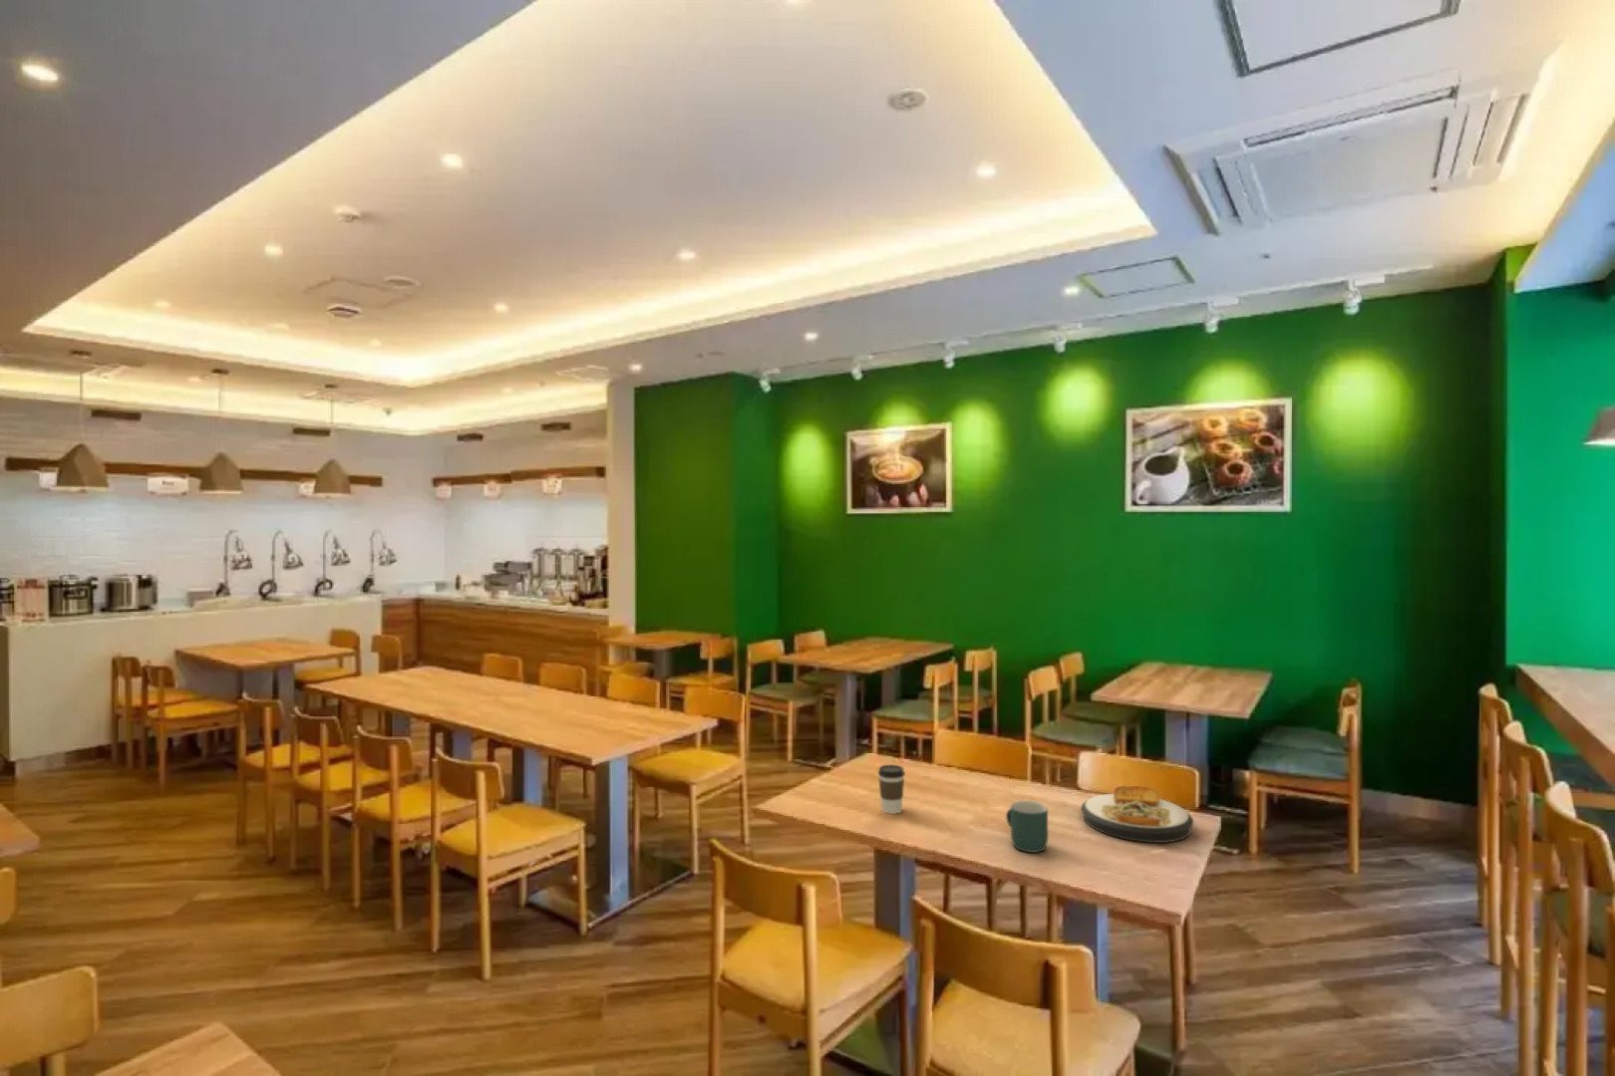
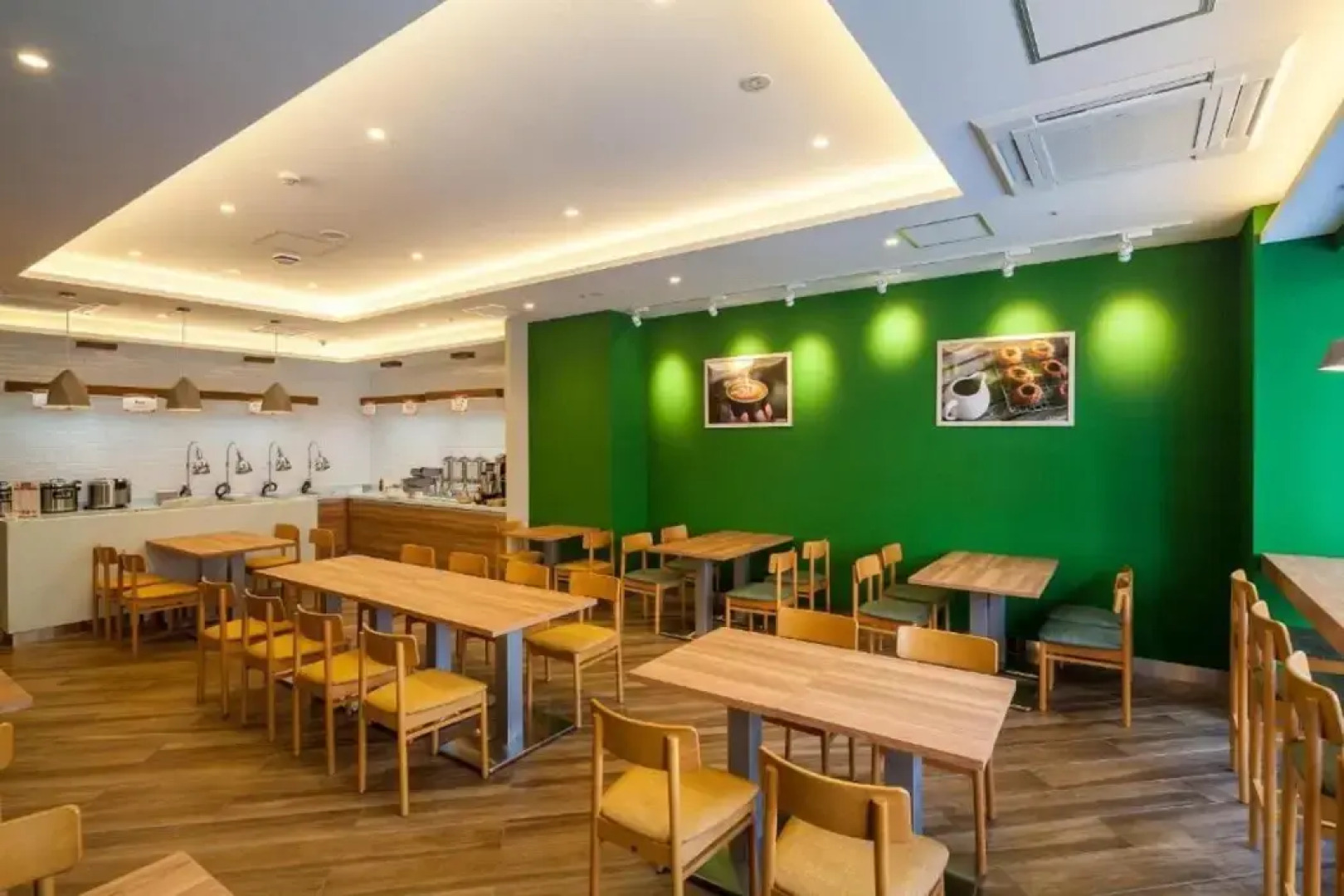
- plate [1079,785,1194,844]
- coffee cup [877,763,906,815]
- mug [1005,800,1049,854]
